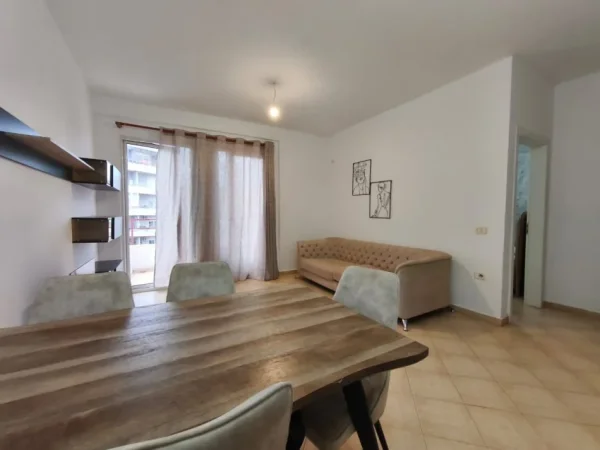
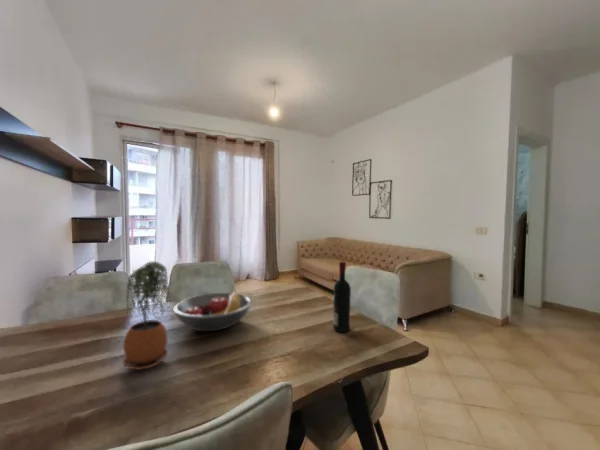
+ potted plant [122,260,171,371]
+ fruit bowl [172,290,253,332]
+ alcohol [332,261,352,333]
